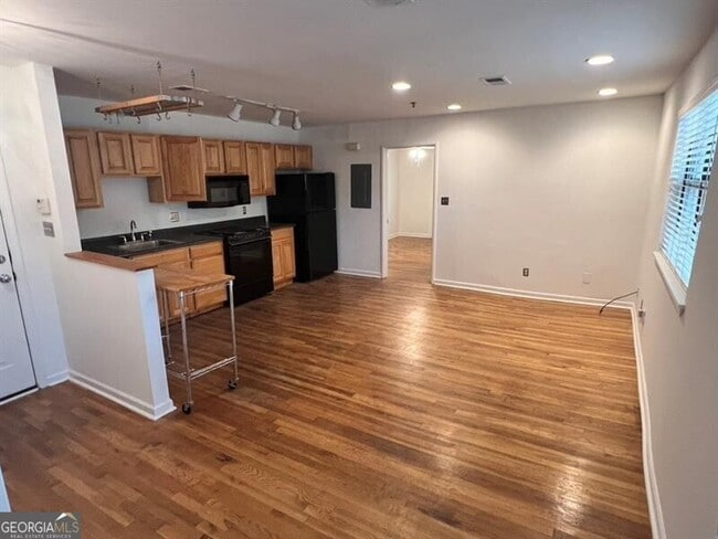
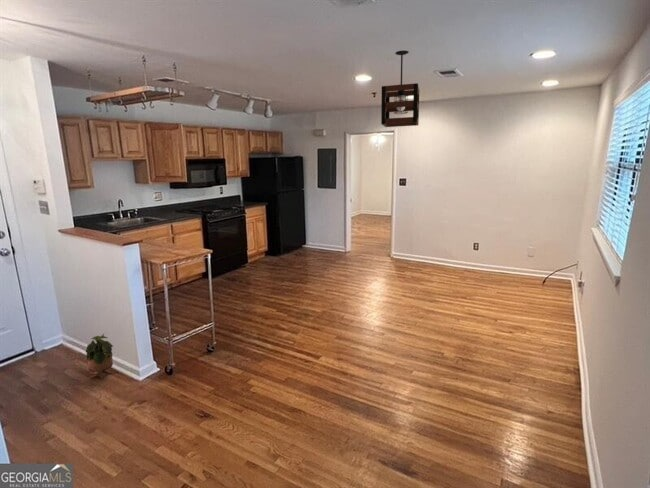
+ potted plant [85,333,114,381]
+ pendant light [380,50,420,128]
